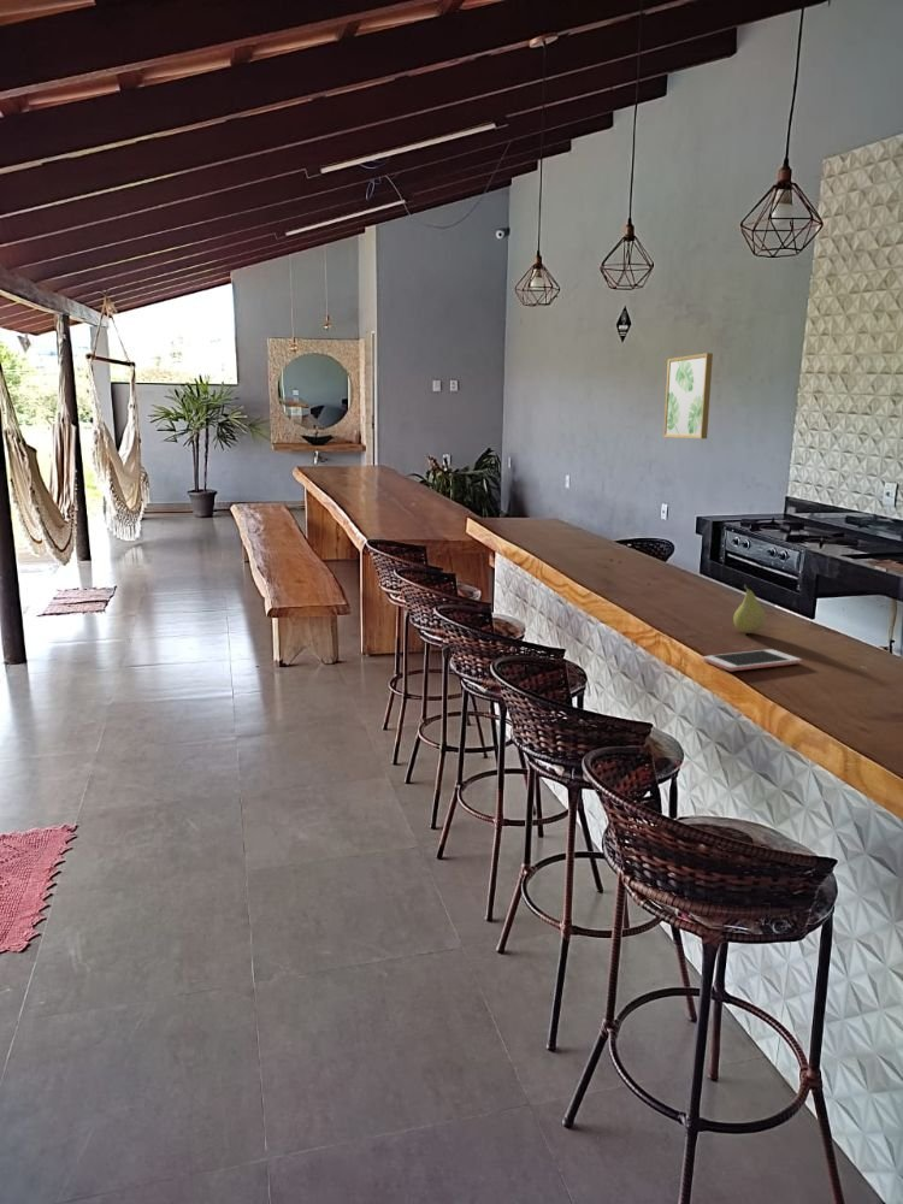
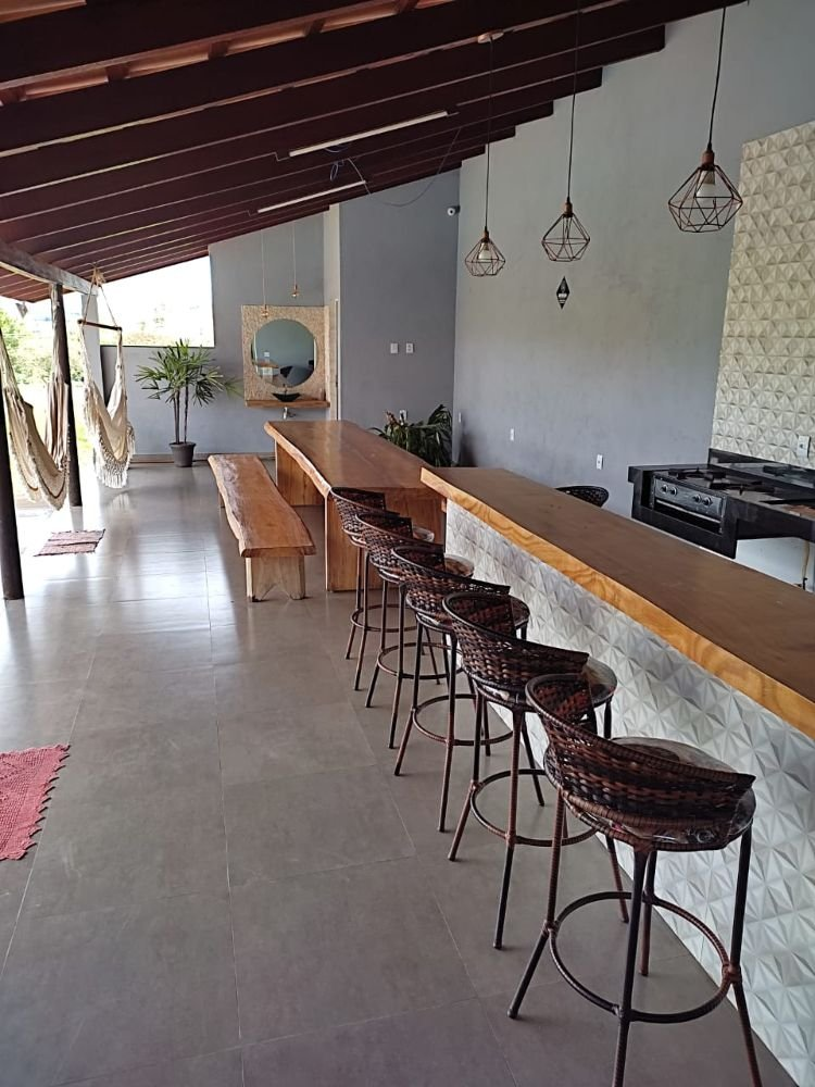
- cell phone [702,648,803,672]
- wall art [662,352,714,439]
- fruit [732,584,767,635]
